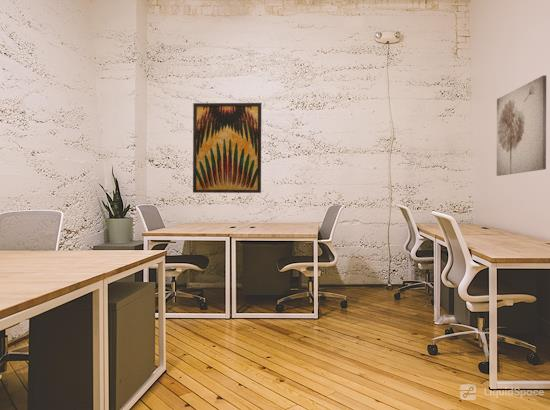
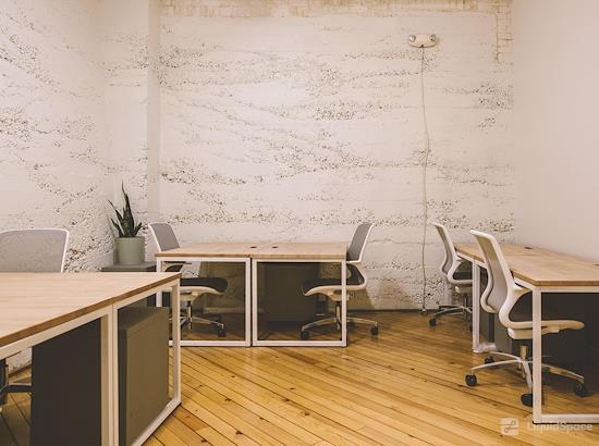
- wall art [496,74,547,177]
- wall art [192,102,262,194]
